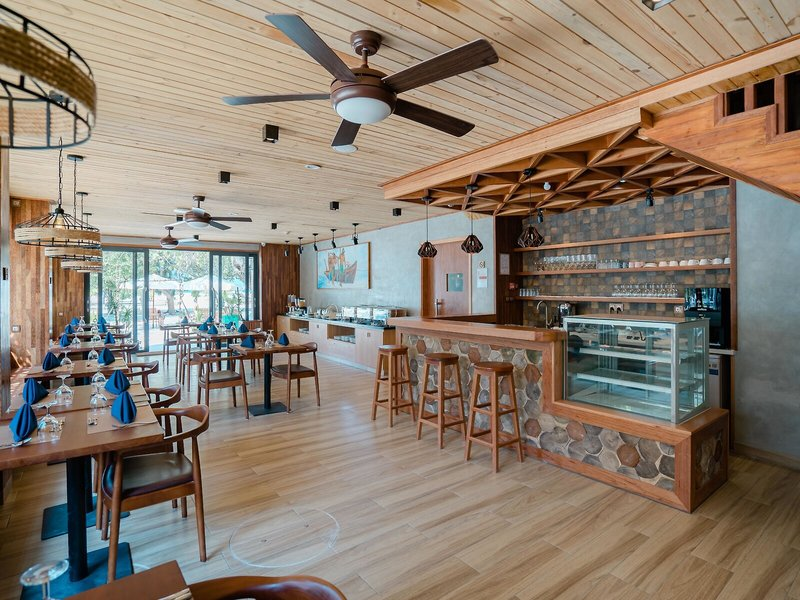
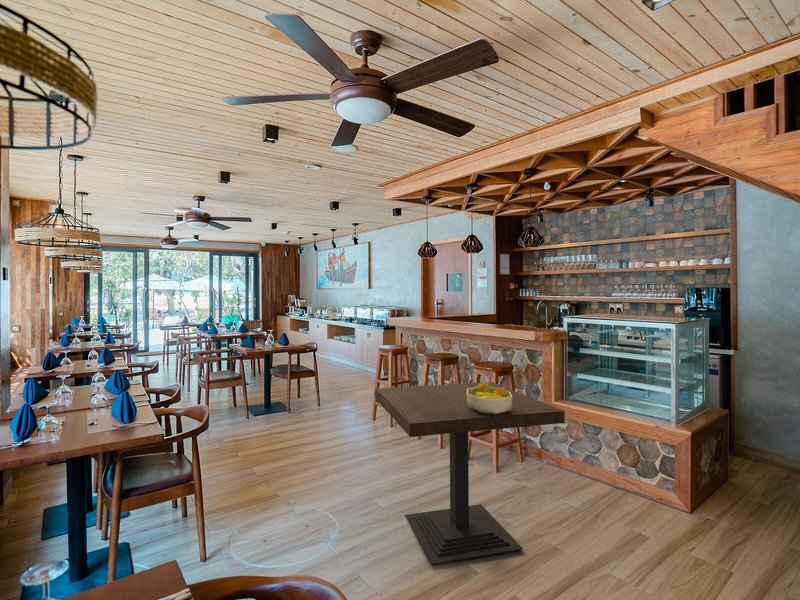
+ fruit bowl [466,381,512,415]
+ dining table [374,381,566,566]
